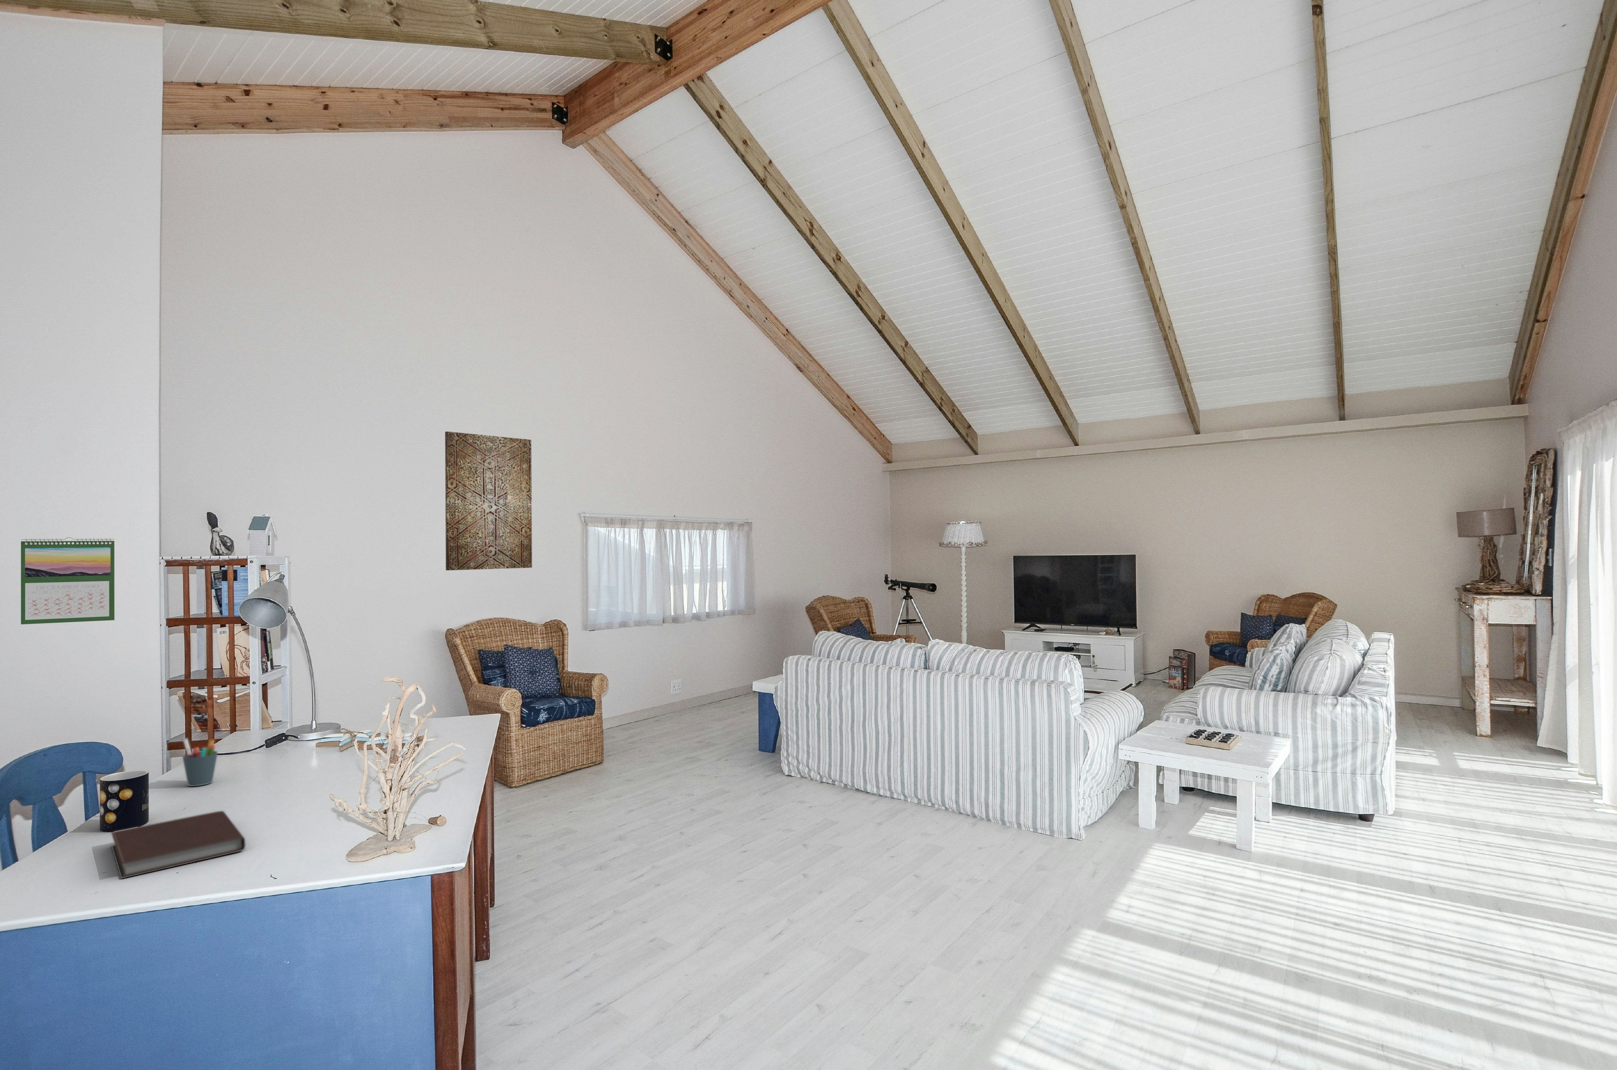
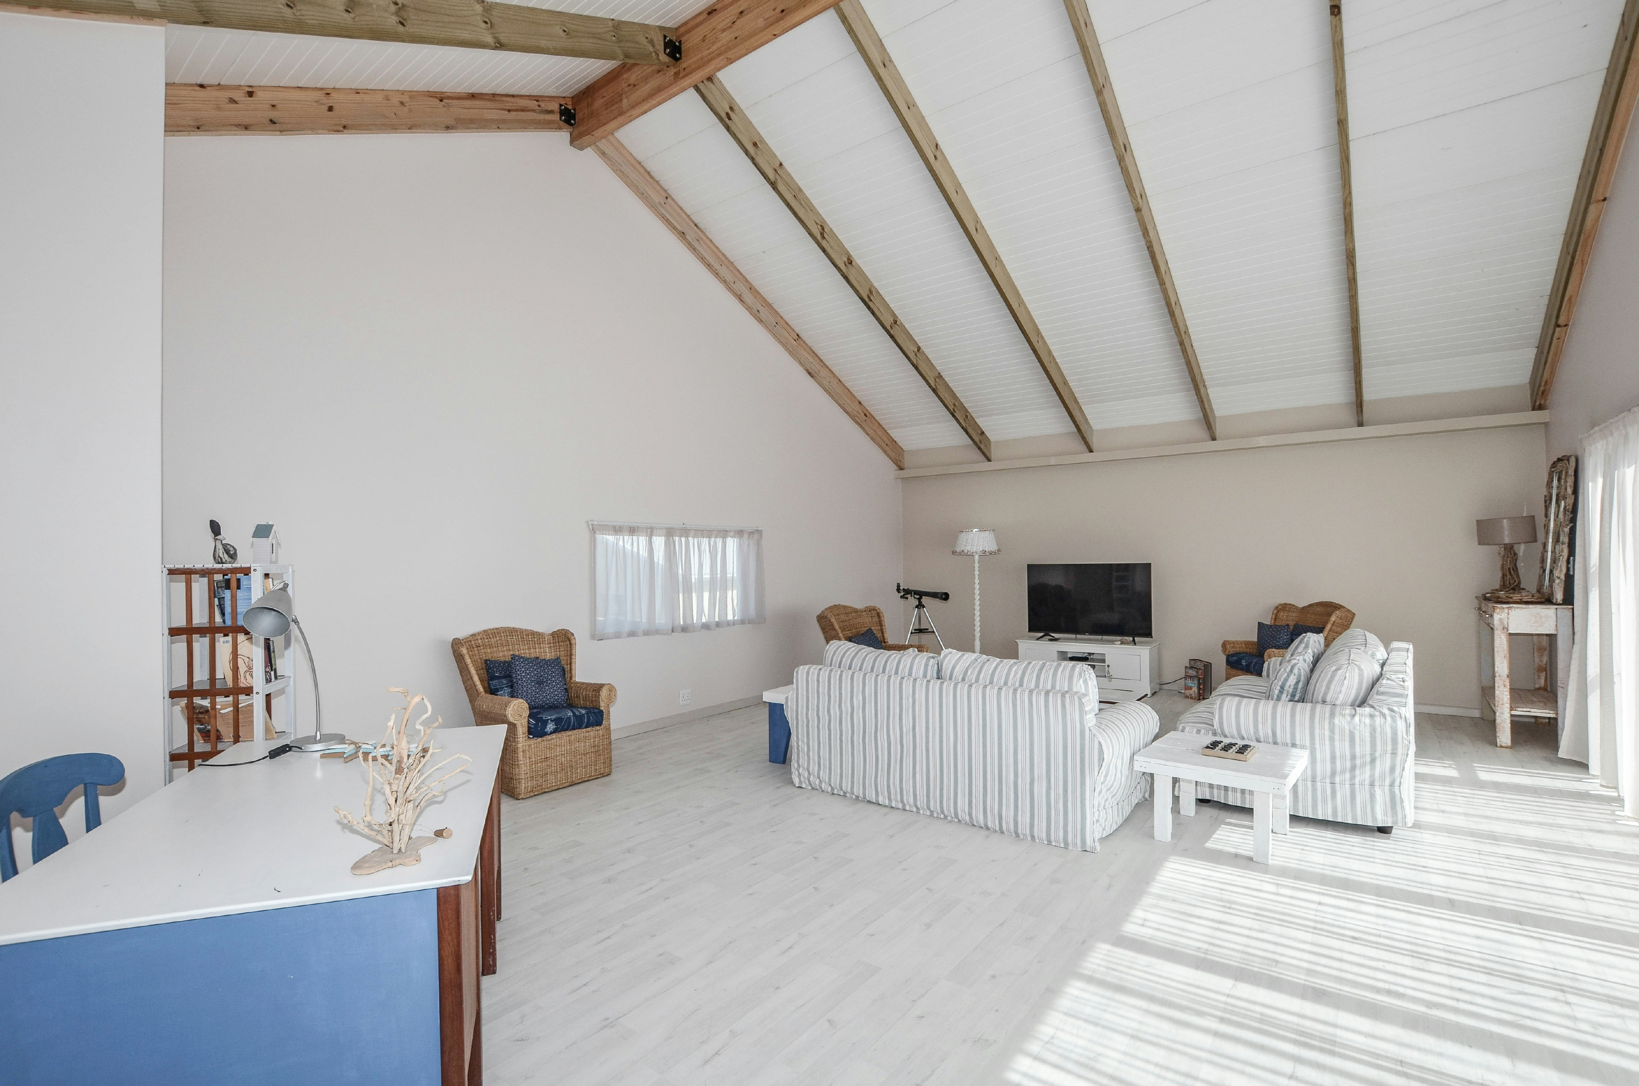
- wall art [445,431,533,571]
- calendar [20,536,115,625]
- mug [99,770,149,832]
- pen holder [182,738,219,787]
- notebook [110,811,245,879]
